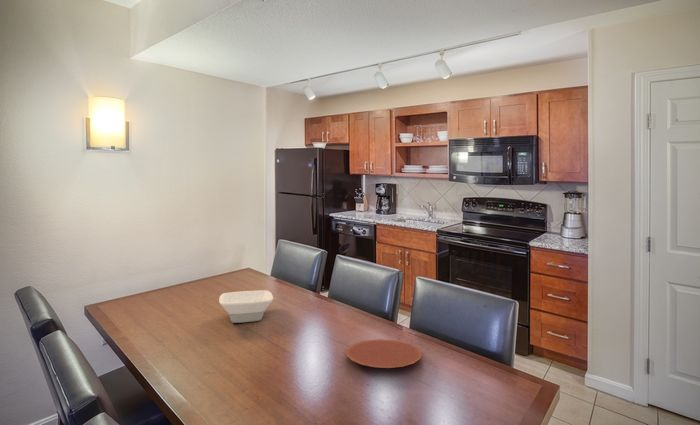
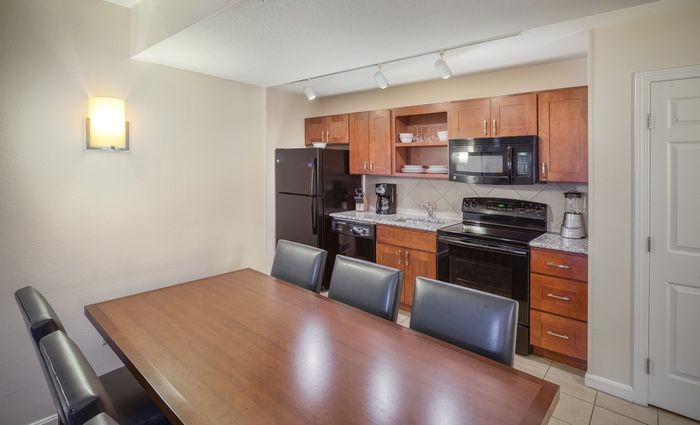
- plate [345,338,423,369]
- bowl [218,289,274,324]
